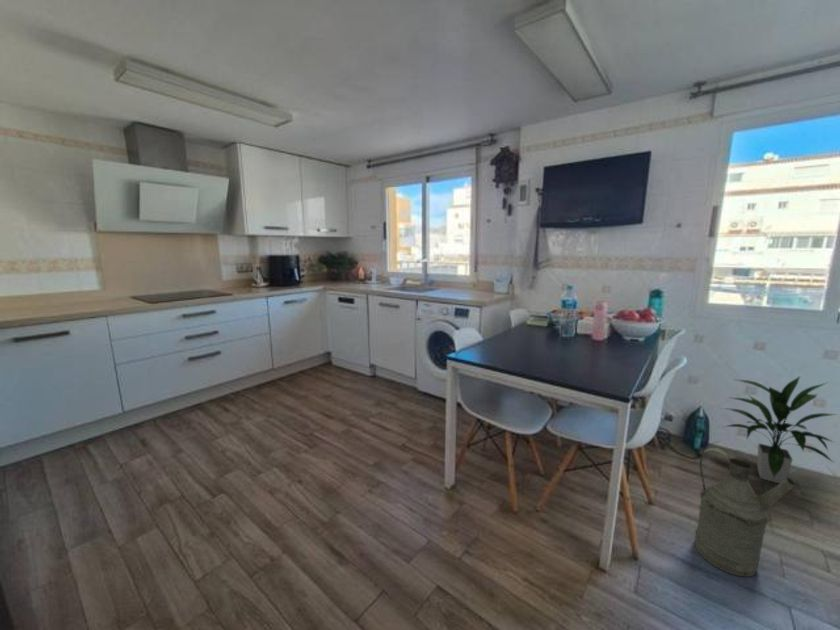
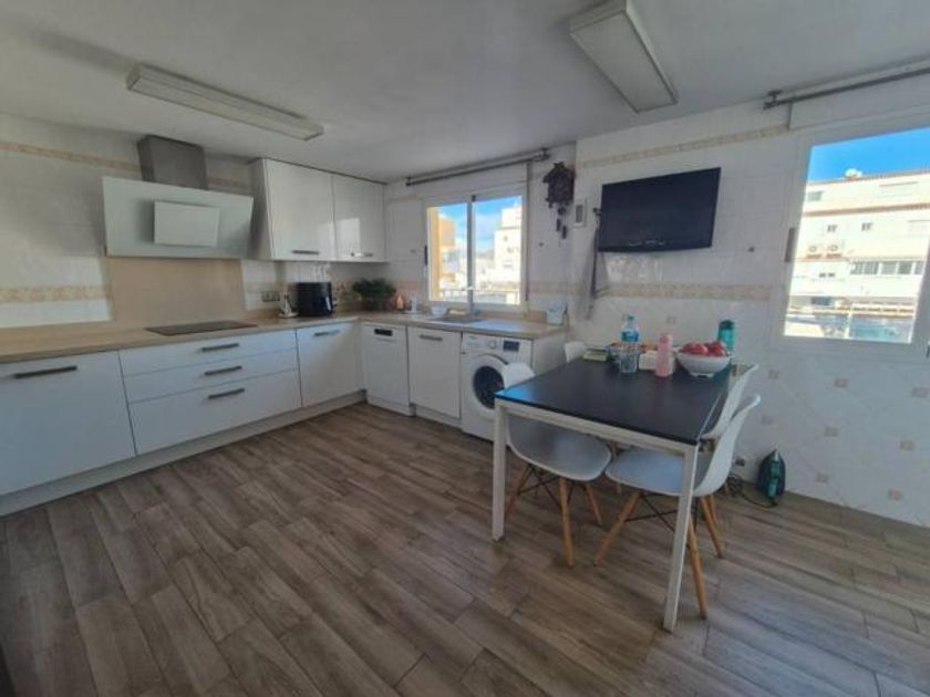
- watering can [693,447,796,578]
- indoor plant [722,375,837,484]
